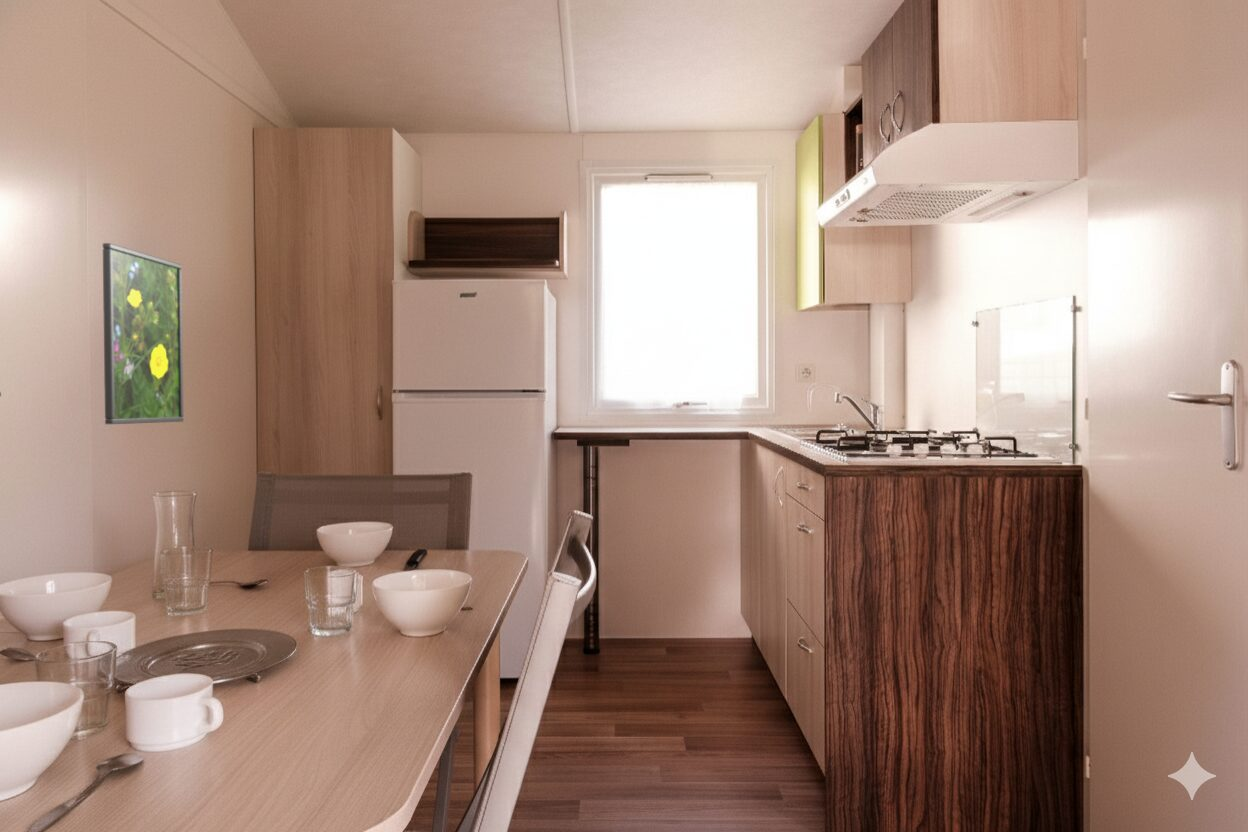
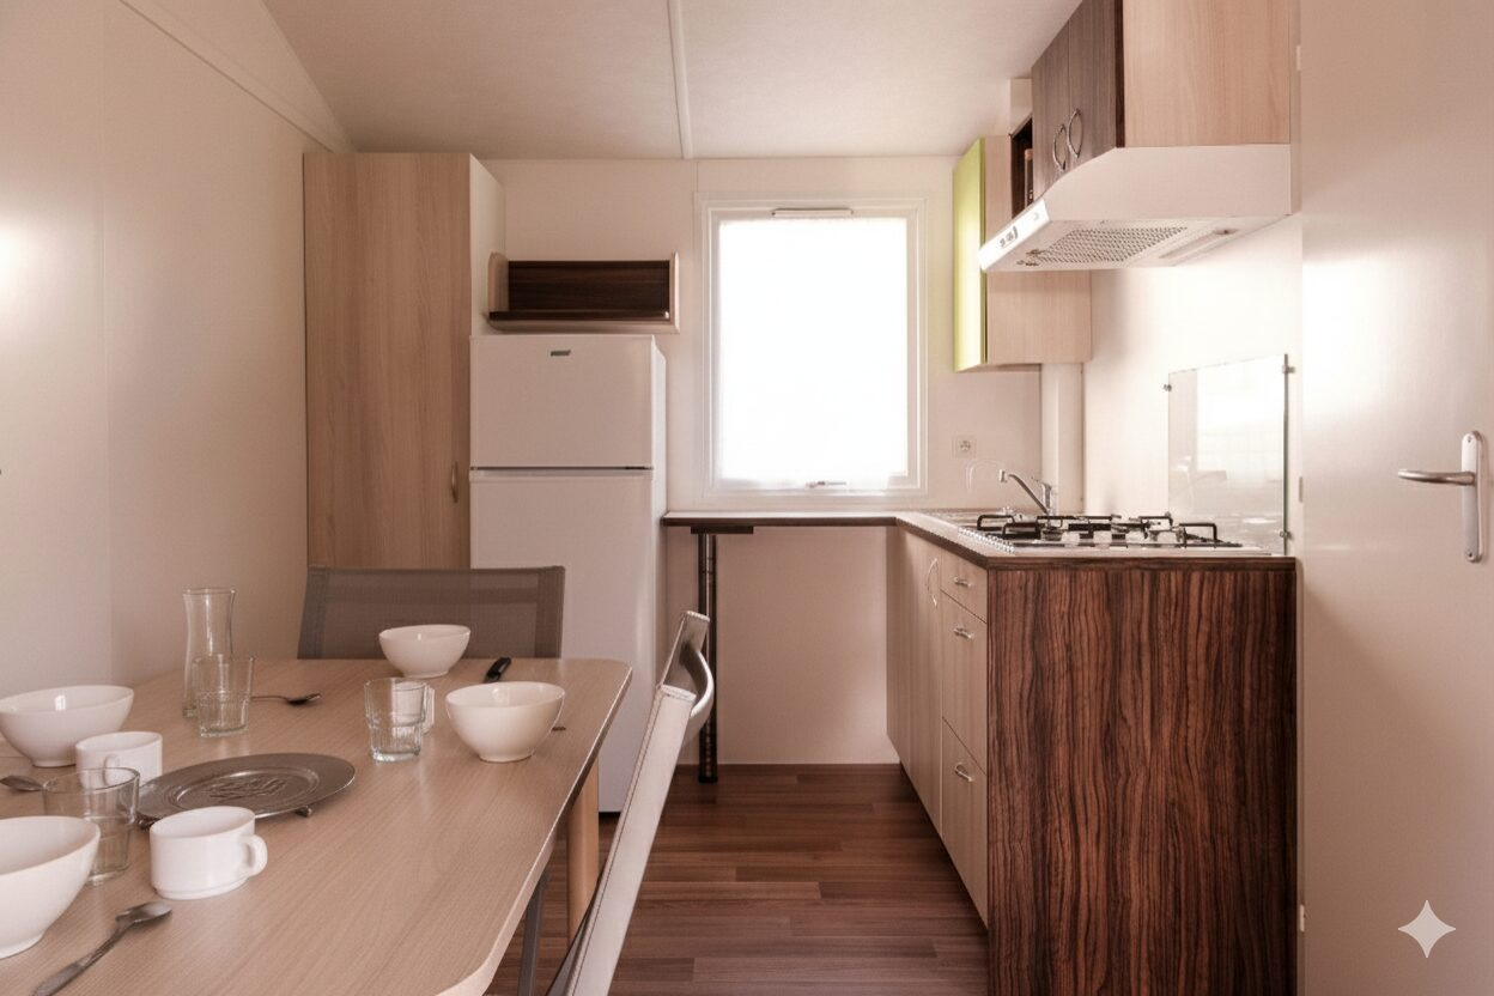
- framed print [102,242,185,425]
